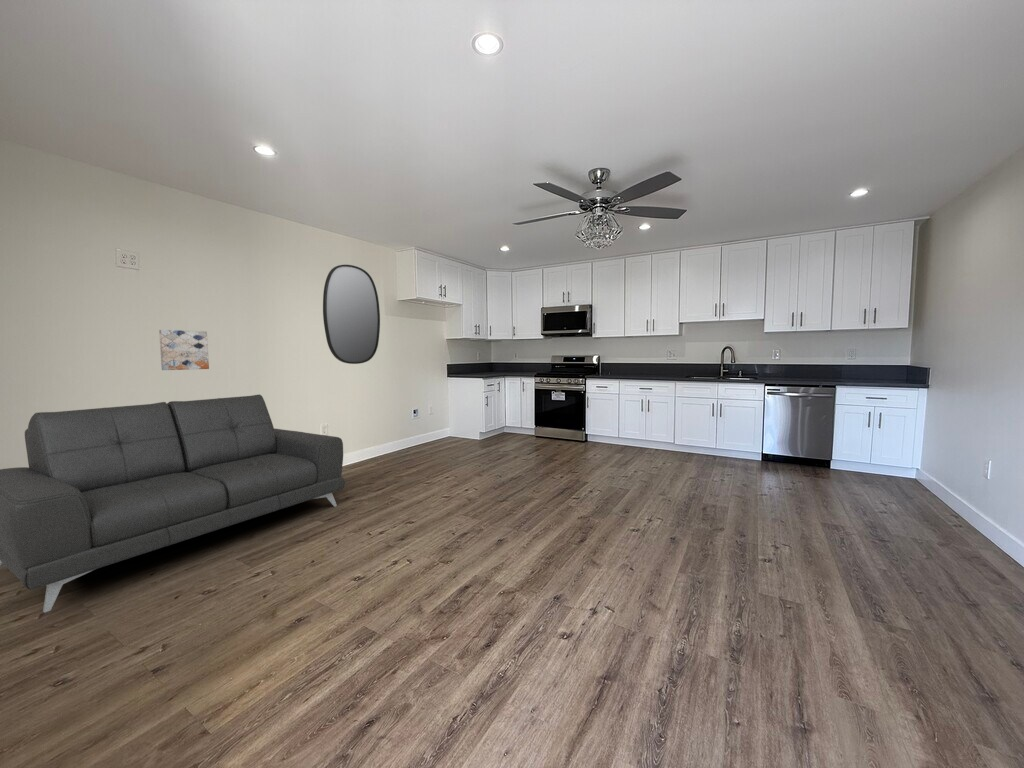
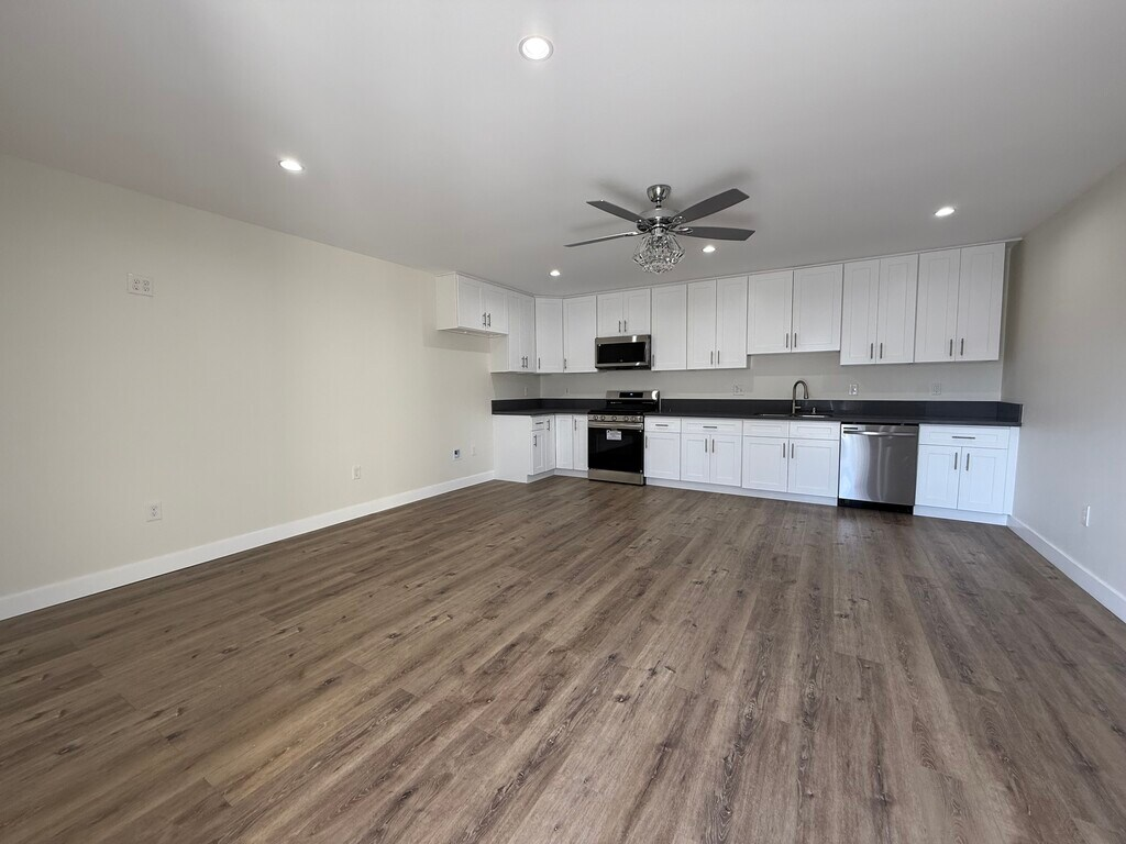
- sofa [0,394,346,613]
- wall art [158,329,210,371]
- home mirror [322,264,381,365]
